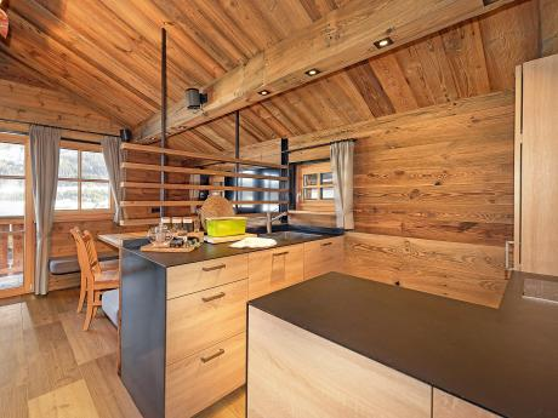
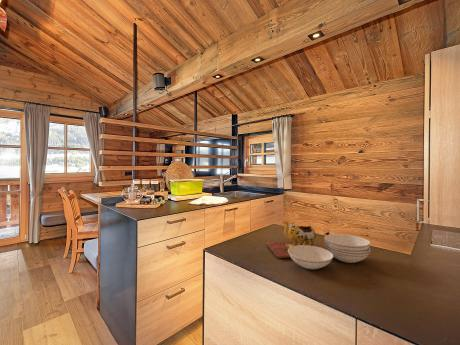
+ cutting board [266,220,371,270]
